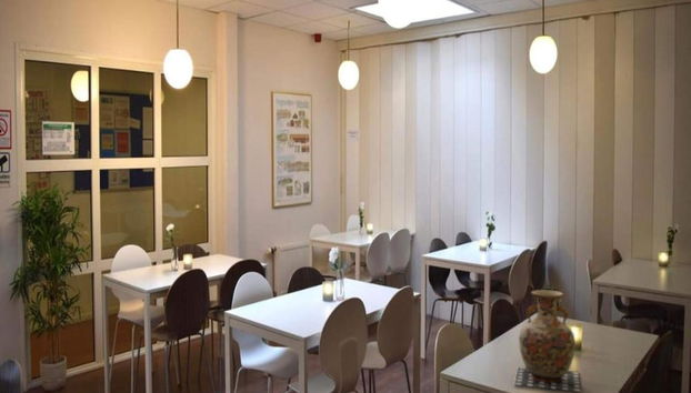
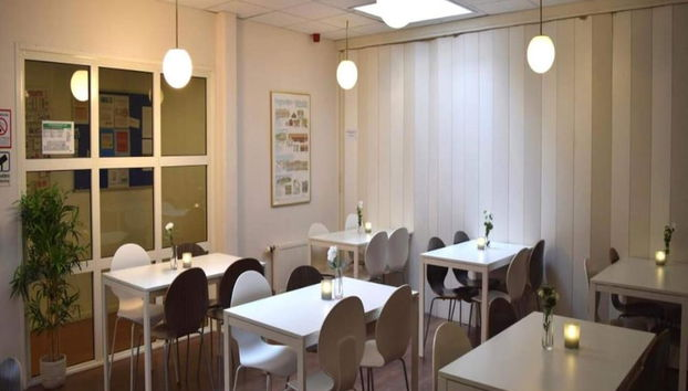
- vase [512,289,582,393]
